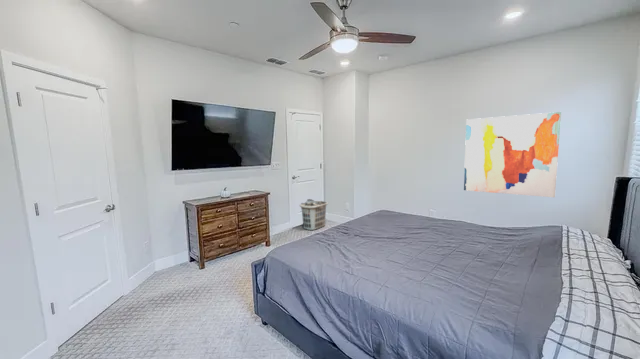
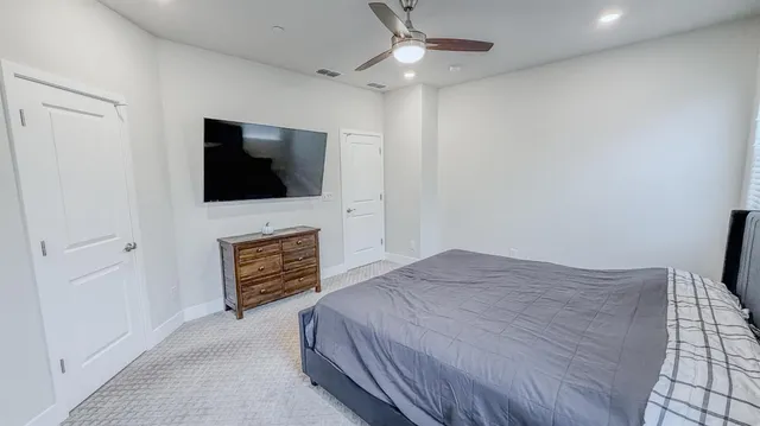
- wall art [463,111,562,198]
- clothes hamper [298,198,329,231]
